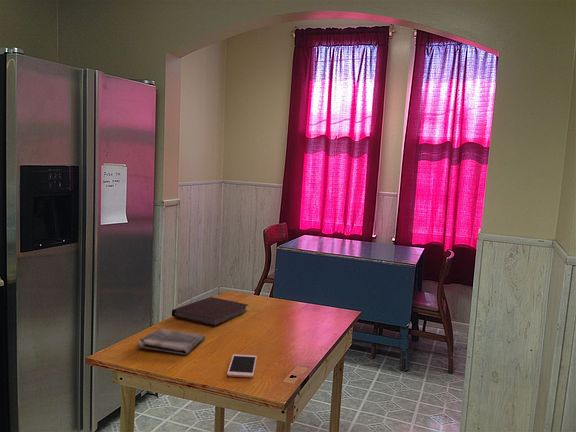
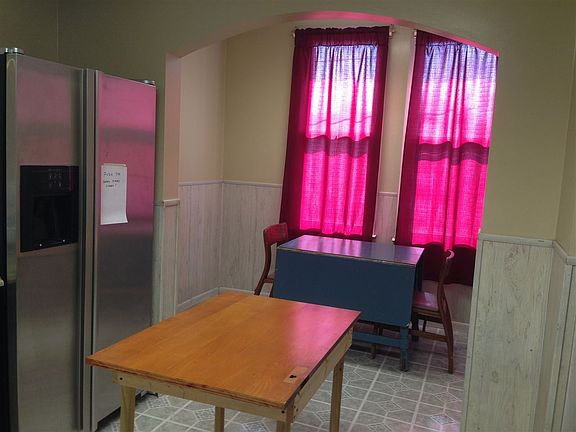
- cell phone [226,353,258,379]
- notebook [171,296,249,328]
- dish towel [136,328,206,356]
